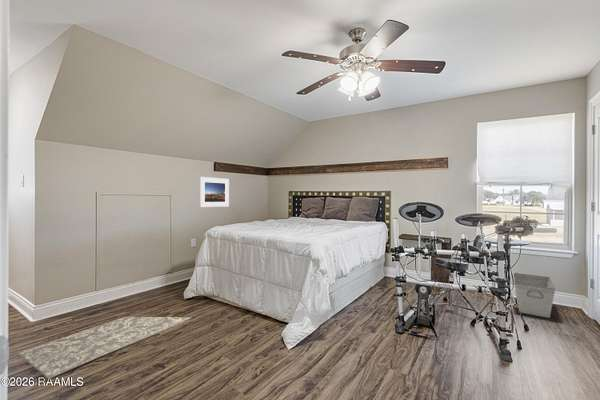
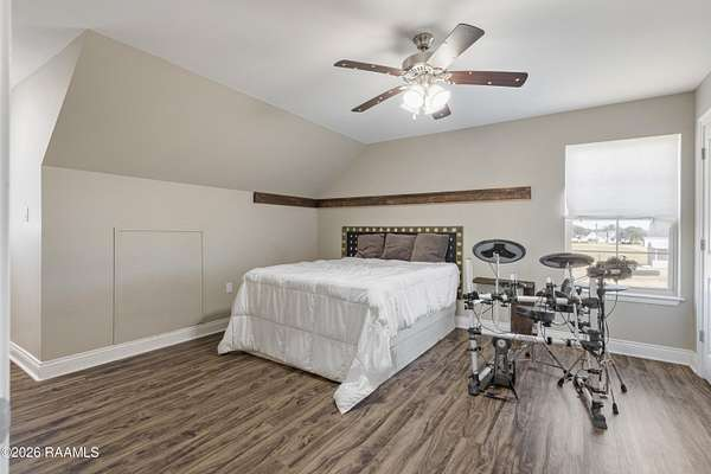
- storage bin [512,272,556,319]
- rug [16,316,193,380]
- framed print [199,176,230,208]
